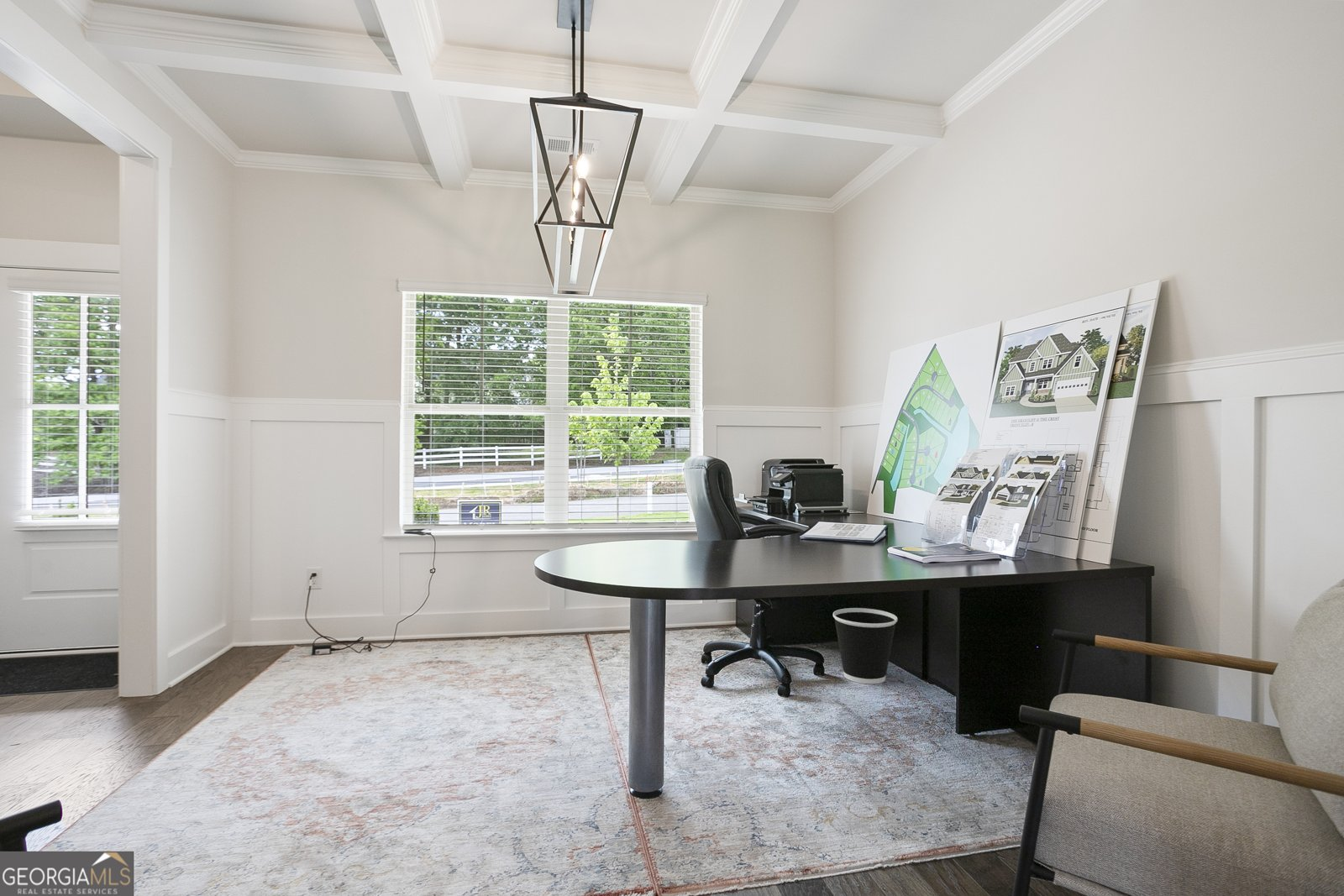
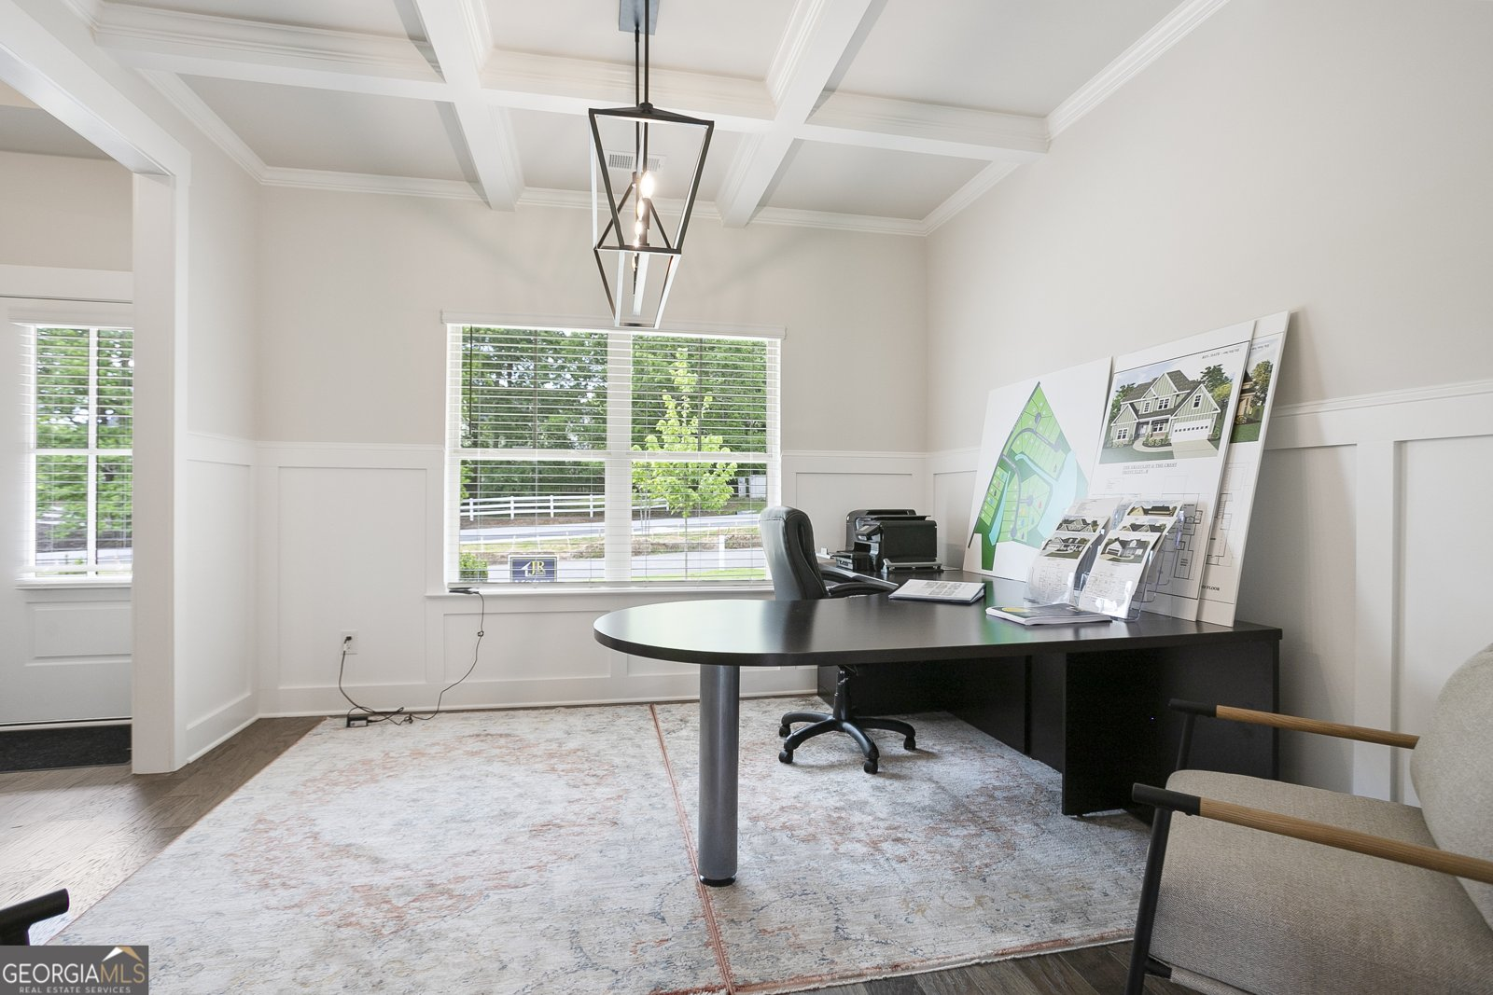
- wastebasket [832,607,898,684]
